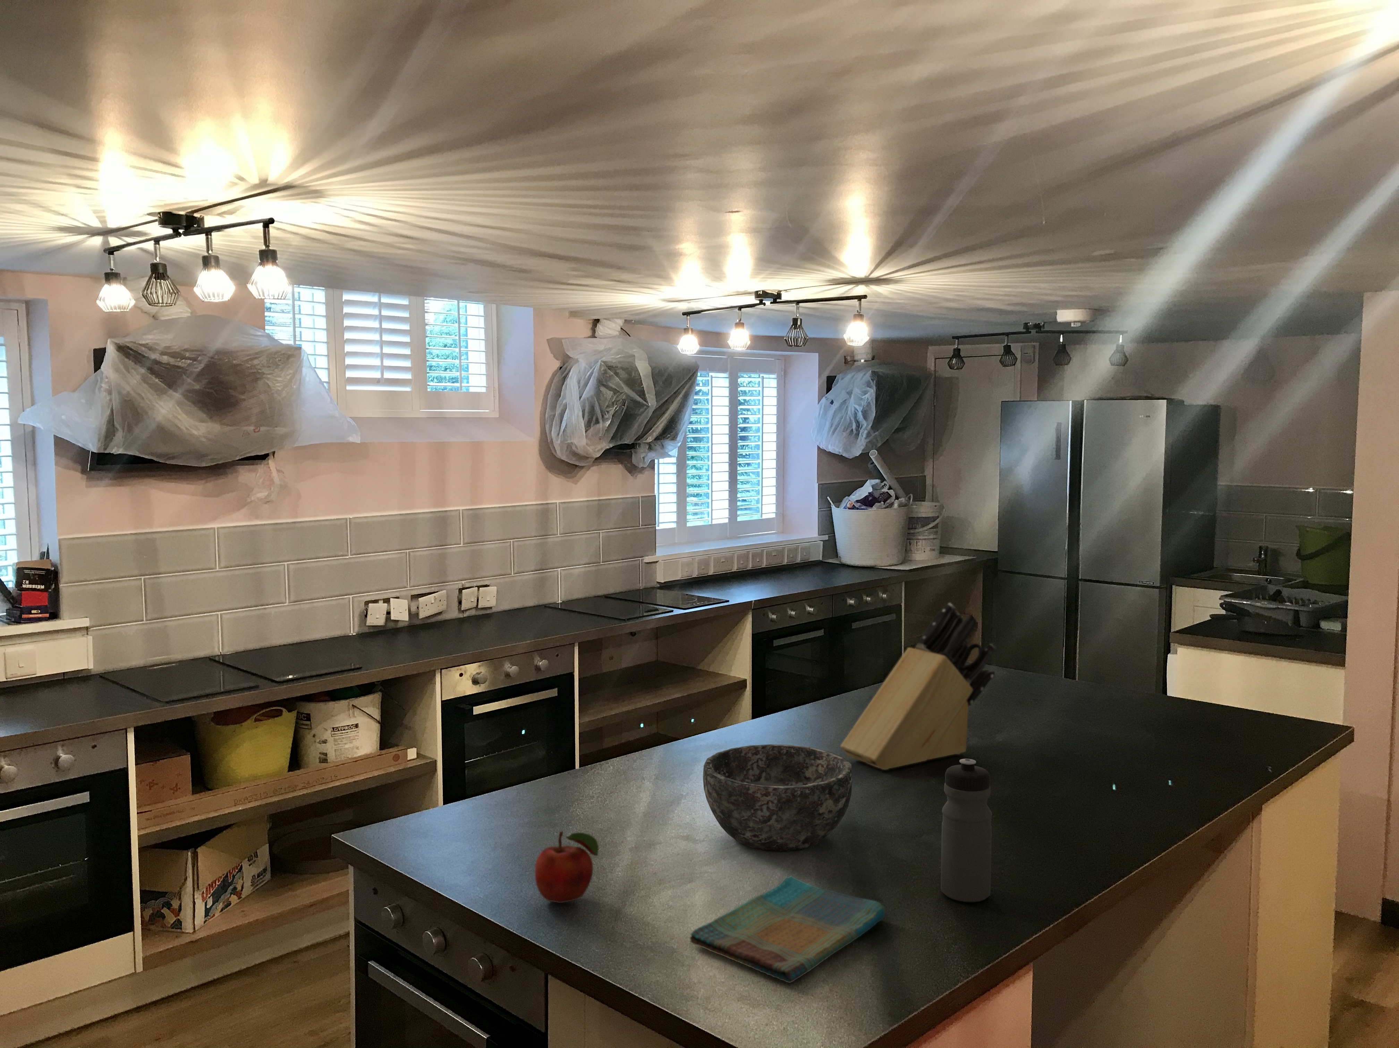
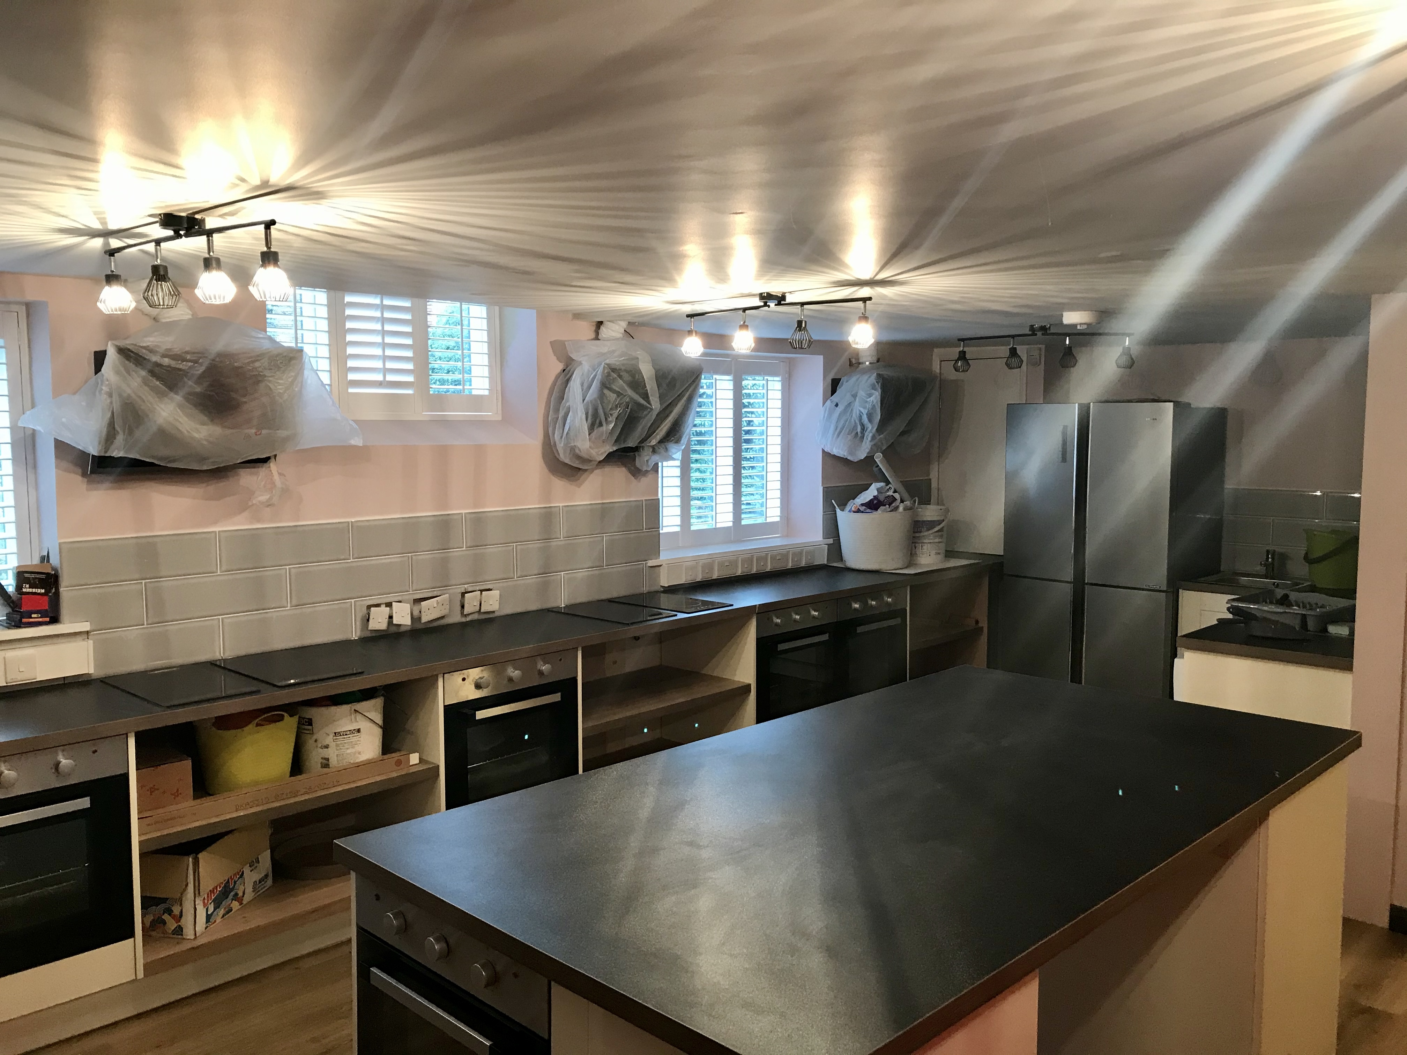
- water bottle [941,758,993,903]
- fruit [534,831,599,903]
- dish towel [690,875,886,983]
- knife block [839,602,997,771]
- bowl [703,744,853,852]
